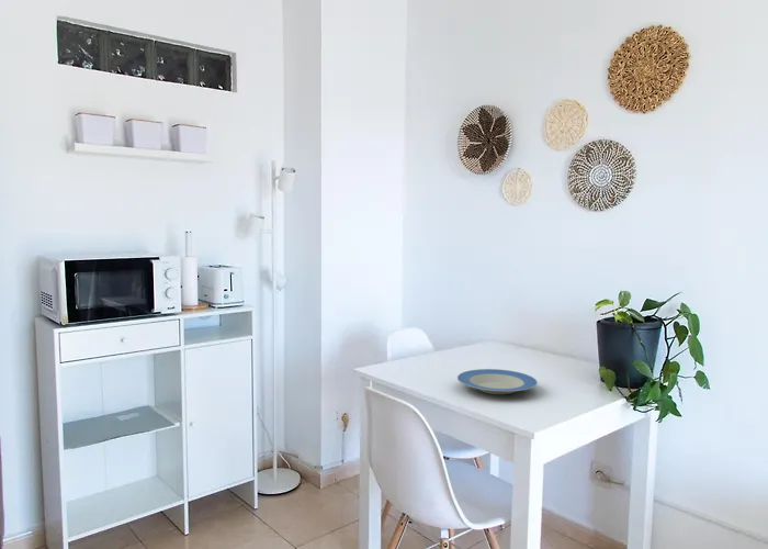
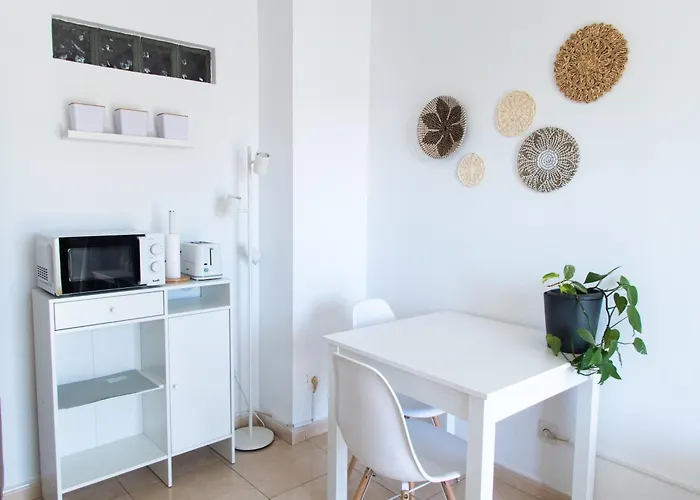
- plate [456,368,539,395]
